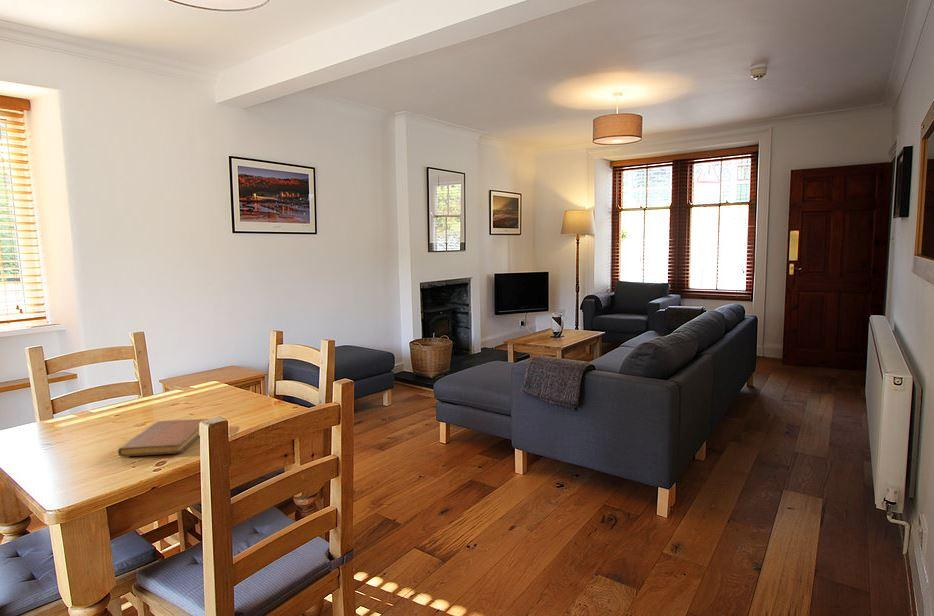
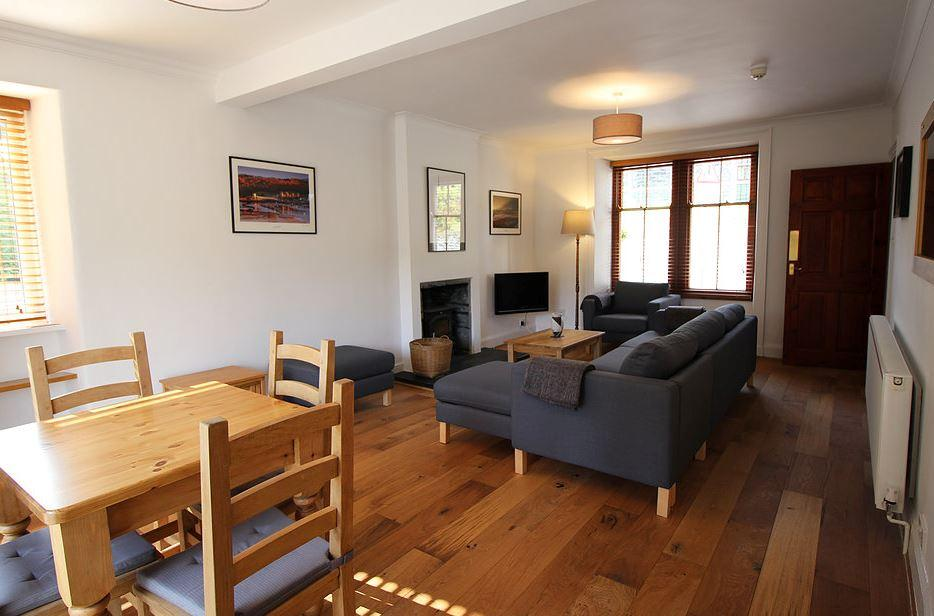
- notebook [117,418,209,457]
